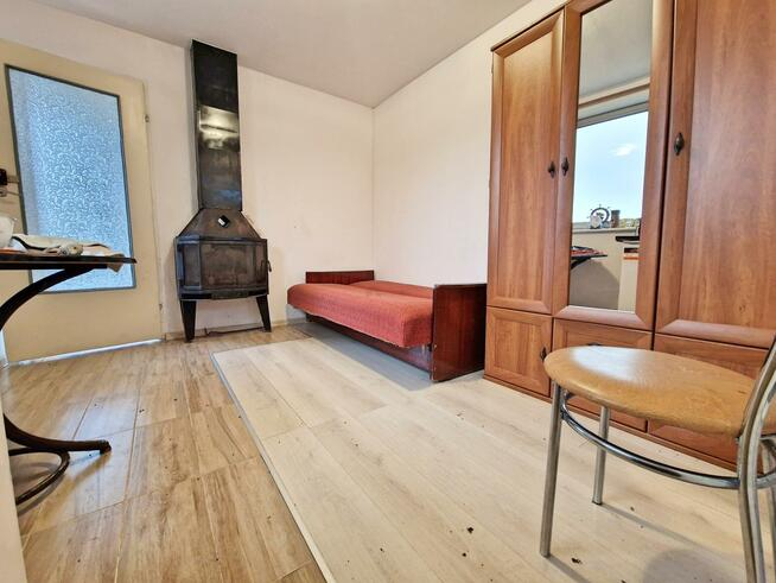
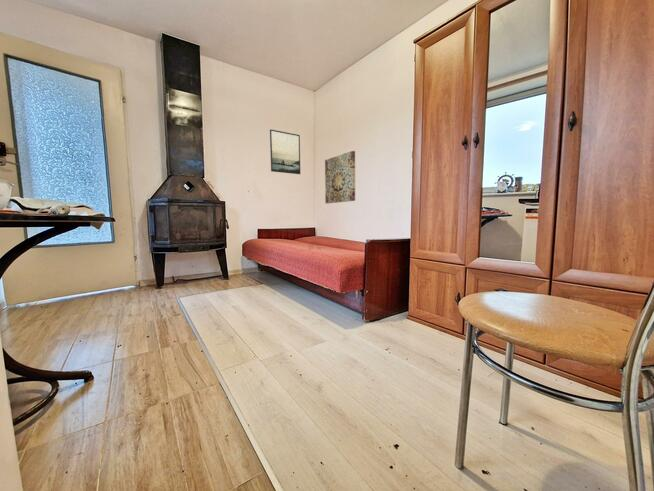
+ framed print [269,128,301,175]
+ wall art [324,150,356,204]
